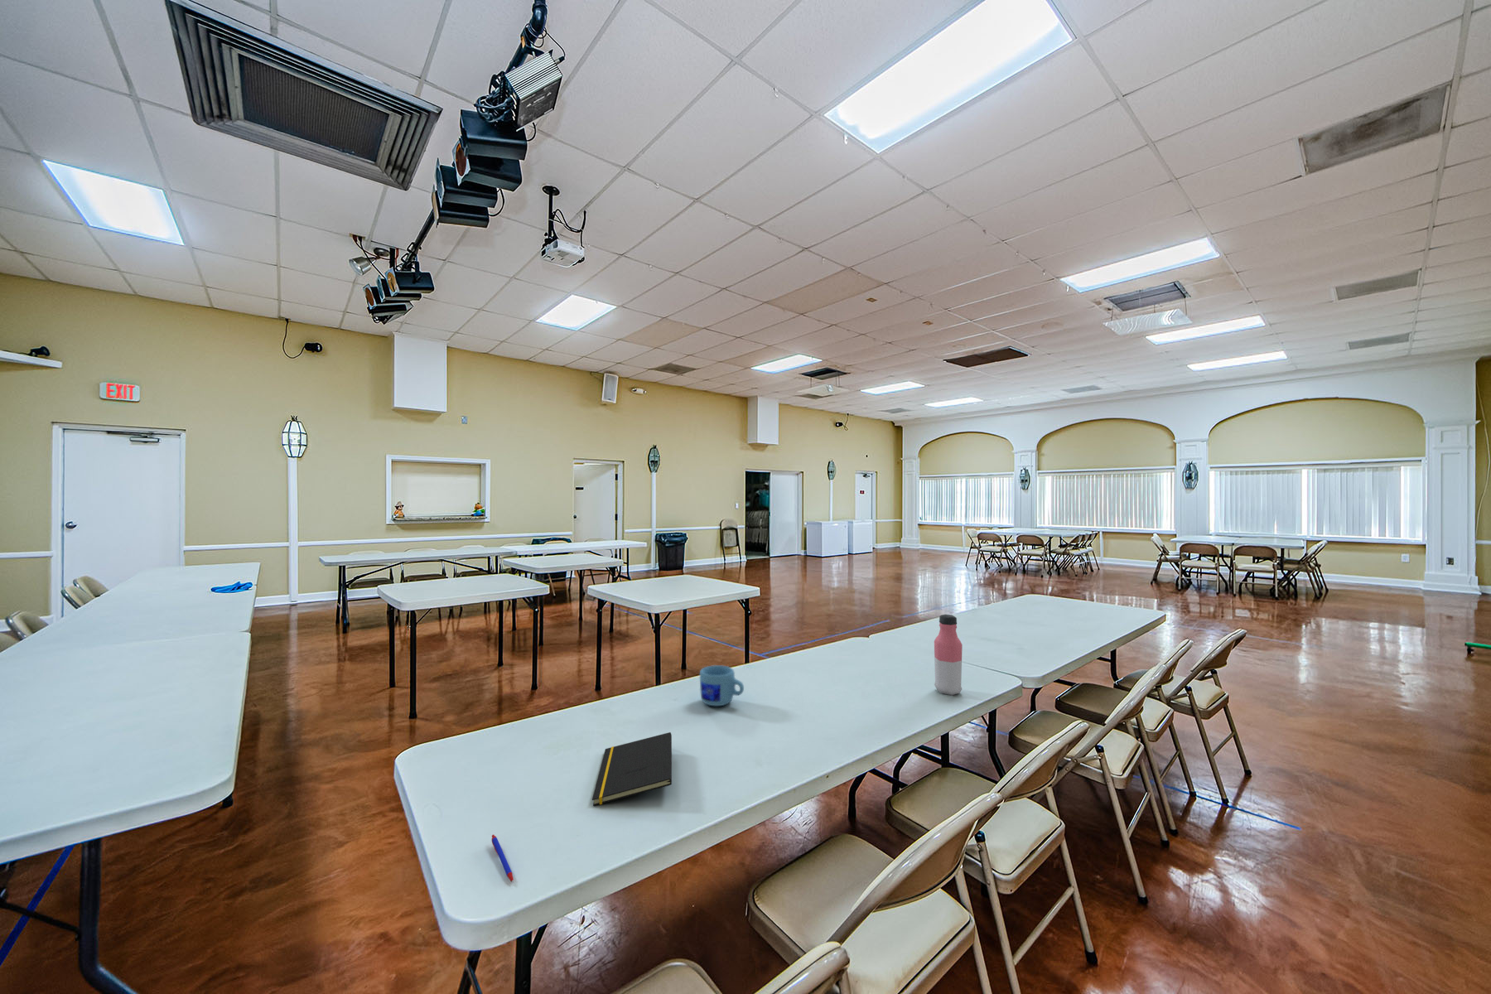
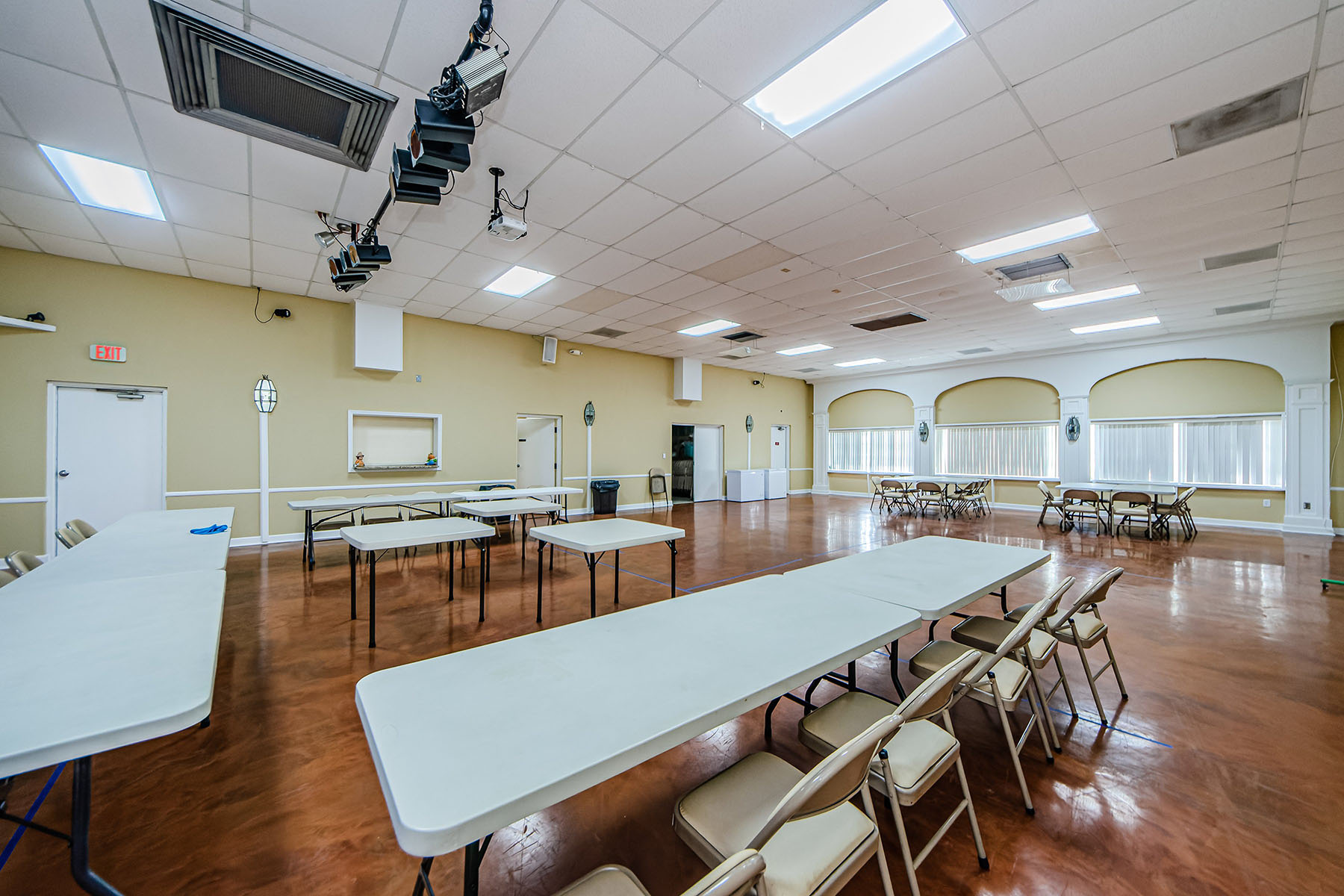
- pen [491,834,515,883]
- water bottle [933,613,963,696]
- notepad [591,731,672,807]
- mug [699,665,744,708]
